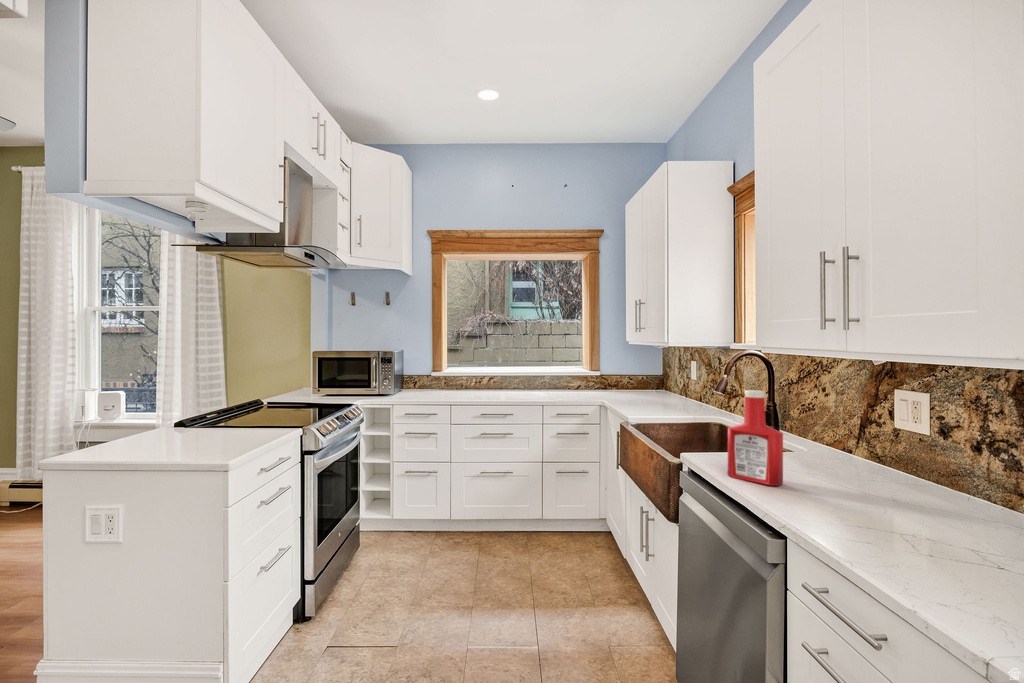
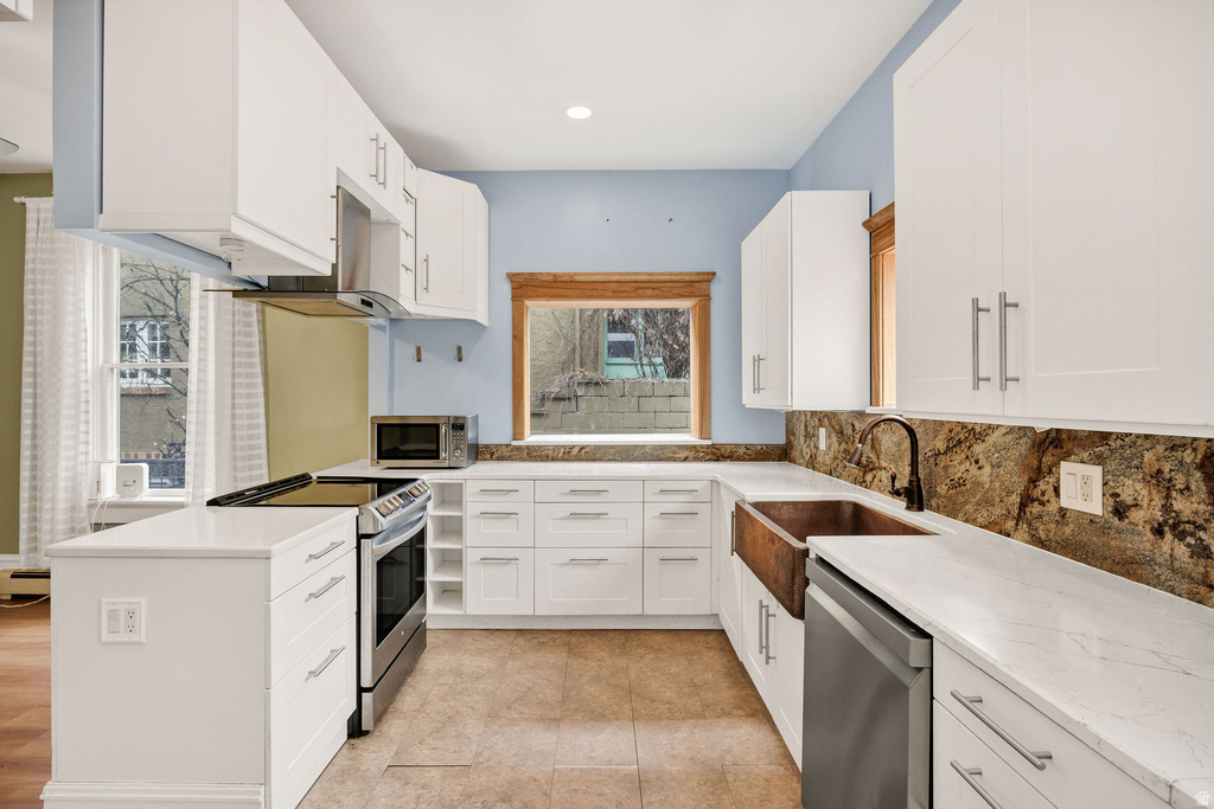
- soap bottle [727,389,784,487]
